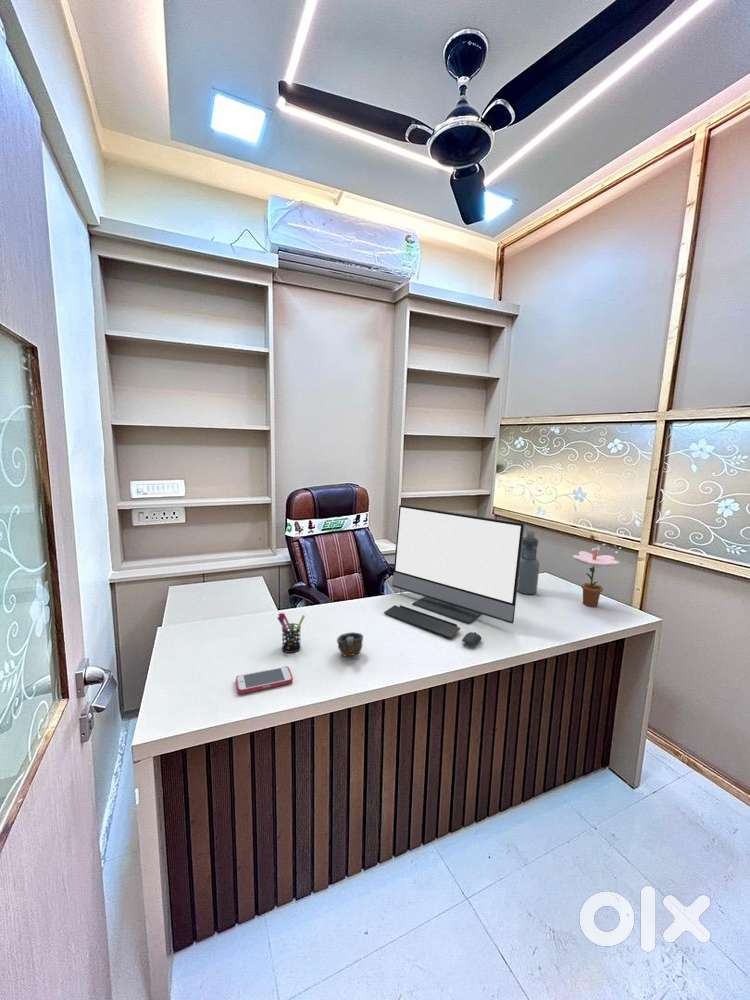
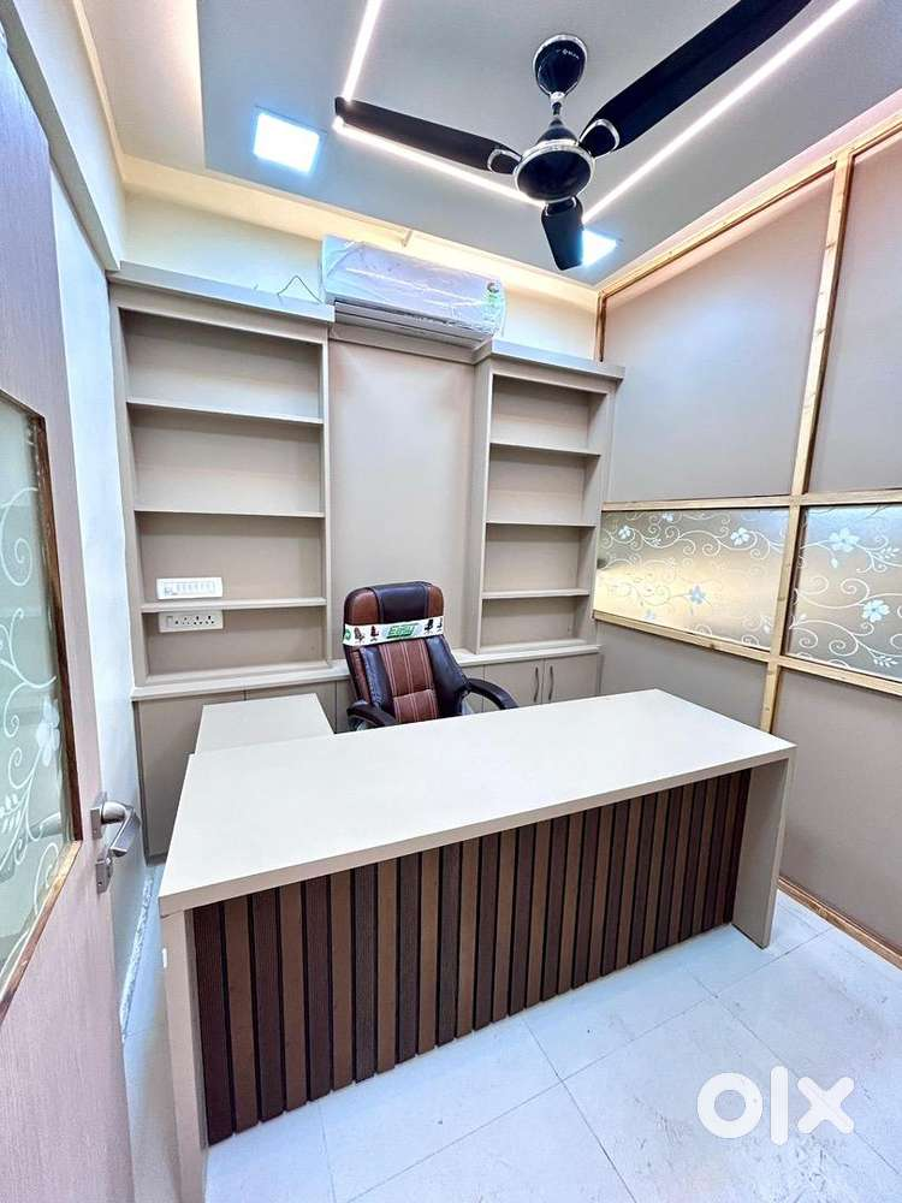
- monitor [383,504,525,646]
- smartphone [235,665,294,695]
- pen holder [277,612,306,654]
- flower [572,540,628,608]
- water bottle [517,530,540,595]
- cup [336,631,364,658]
